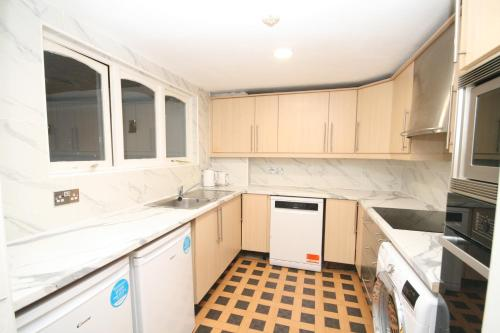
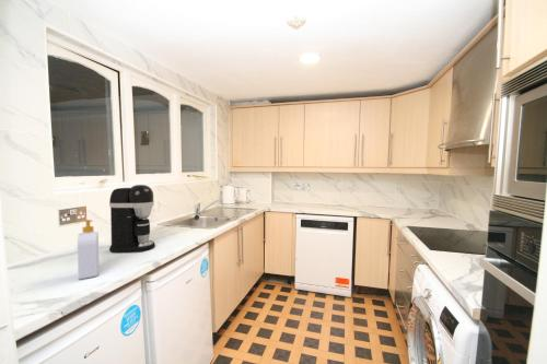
+ soap bottle [75,219,100,281]
+ coffee maker [108,184,156,254]
